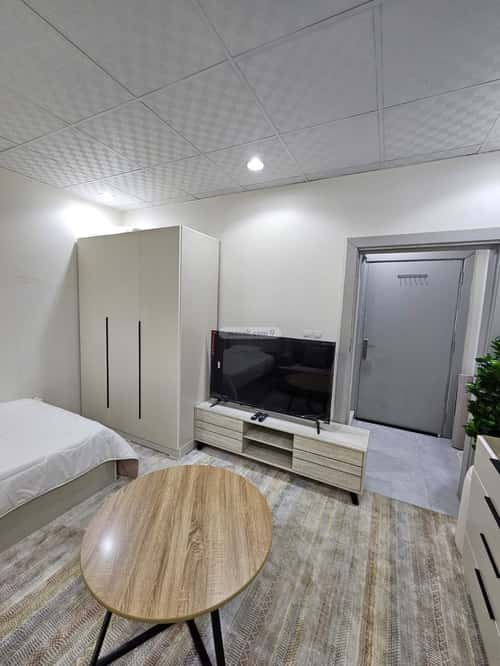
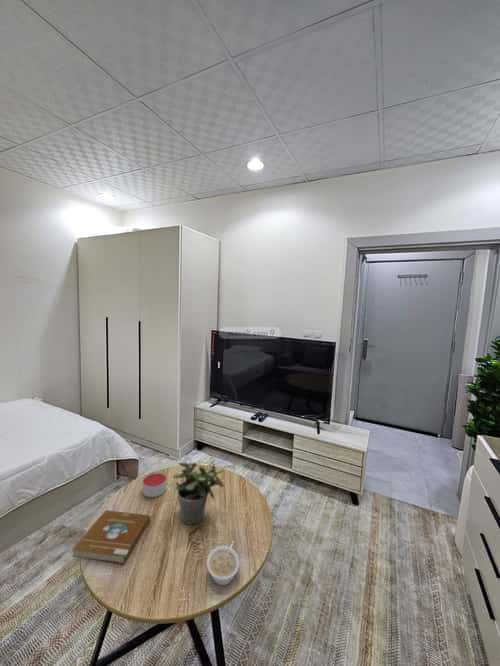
+ potted plant [172,460,225,525]
+ legume [206,538,241,586]
+ book [71,509,151,565]
+ candle [142,472,167,498]
